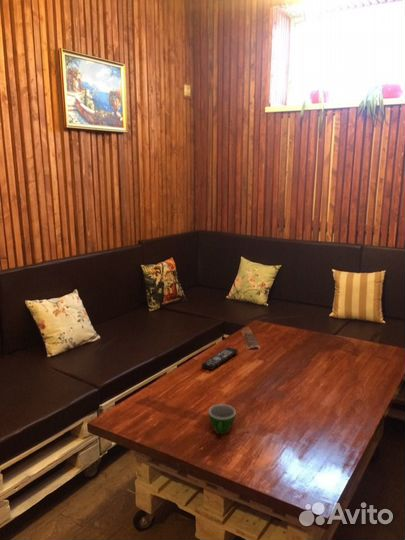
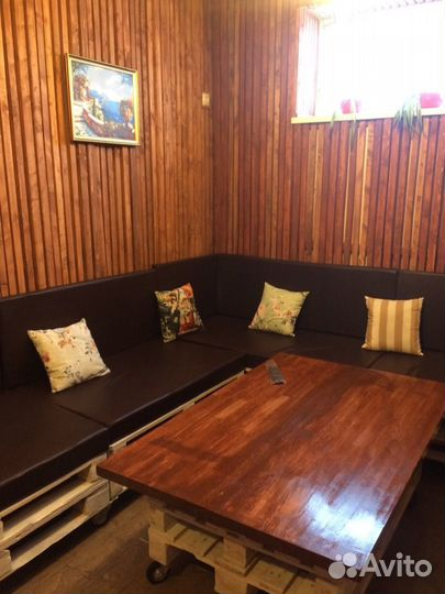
- remote control [201,346,239,371]
- teacup [207,403,237,436]
